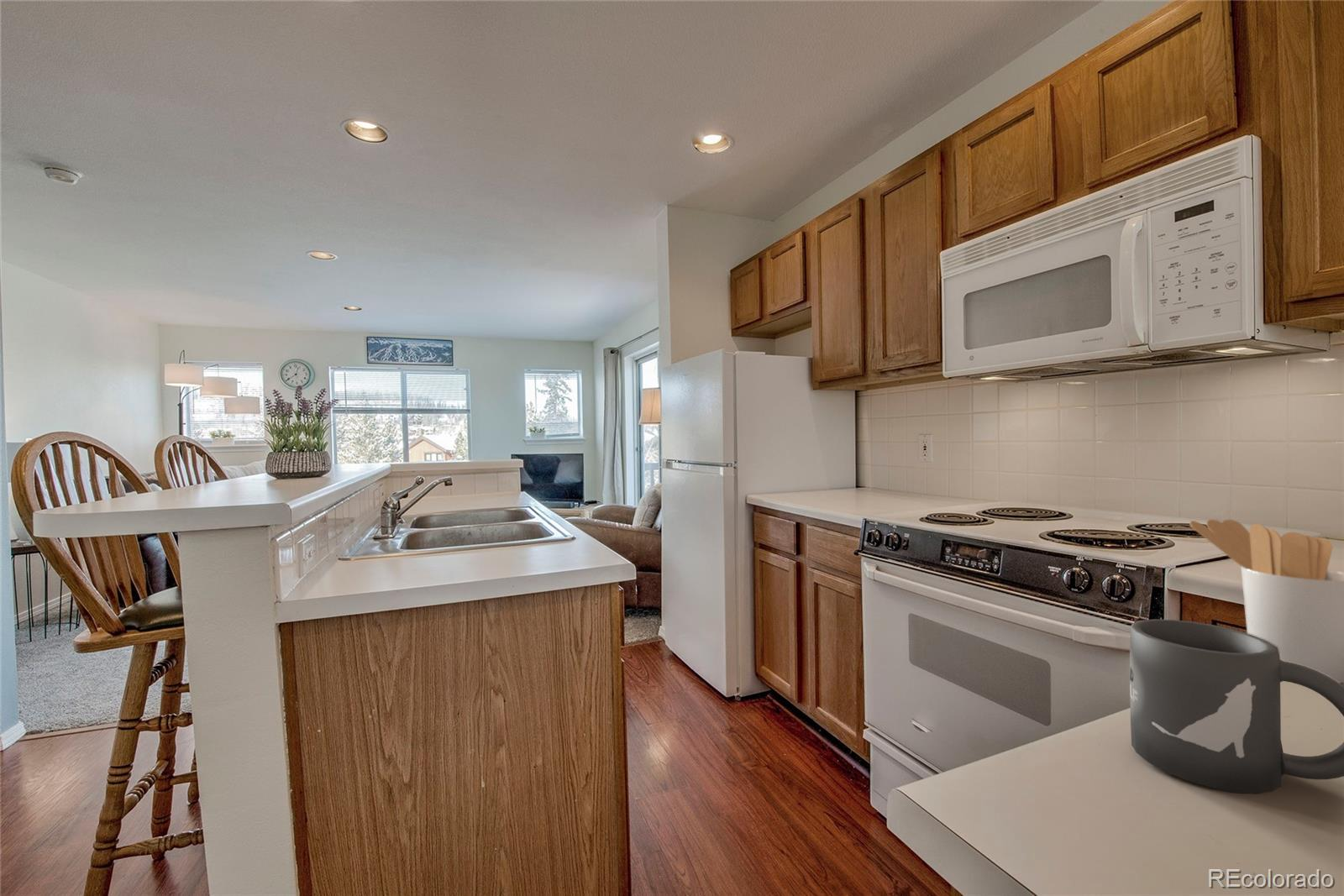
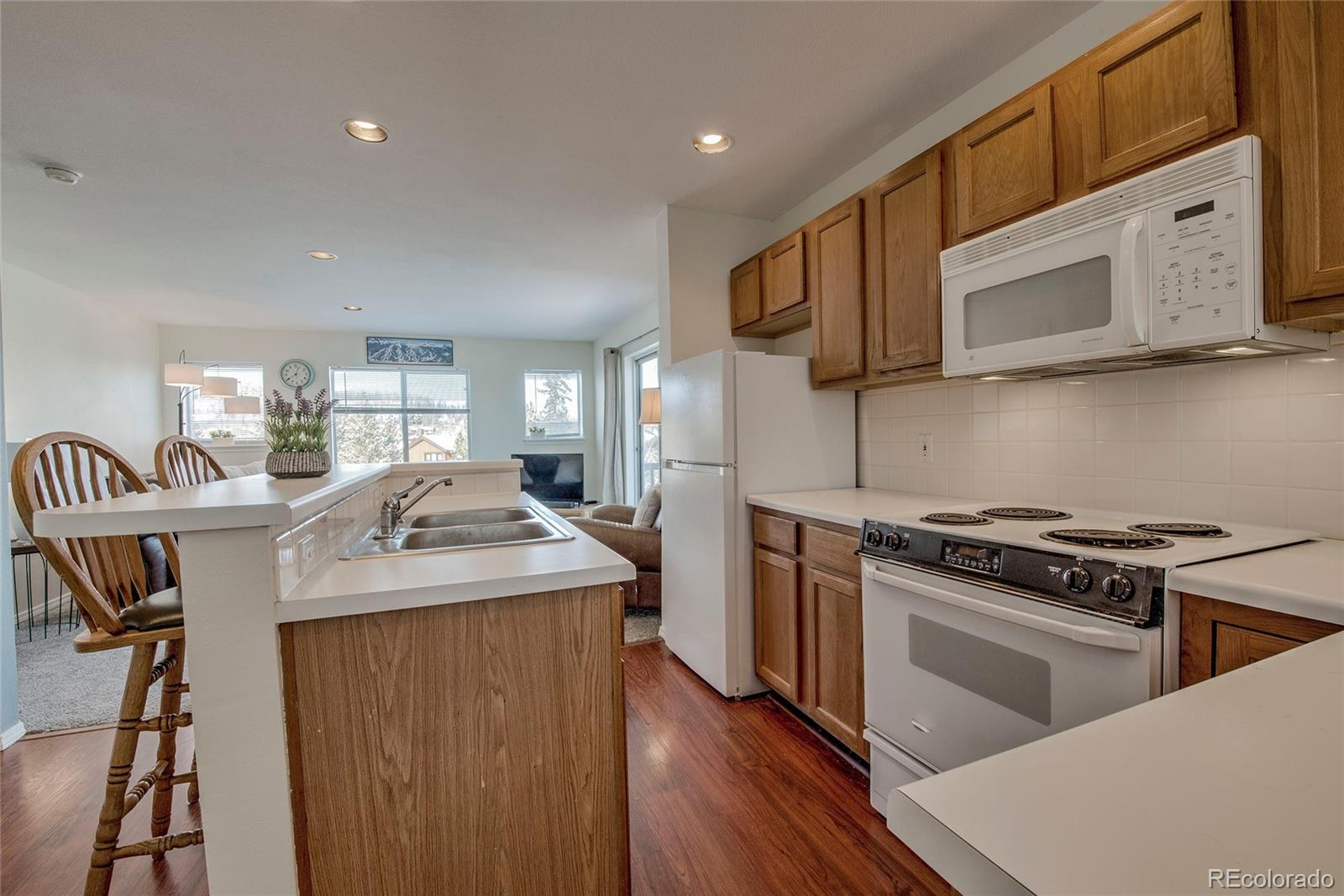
- utensil holder [1189,519,1344,684]
- mug [1129,619,1344,794]
